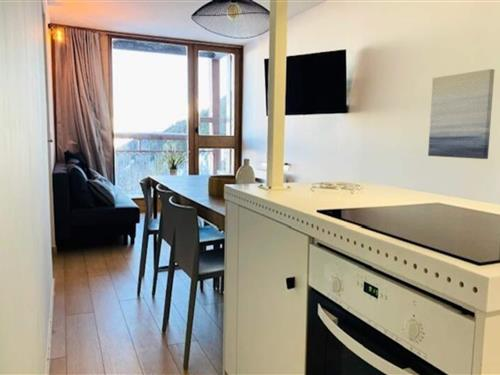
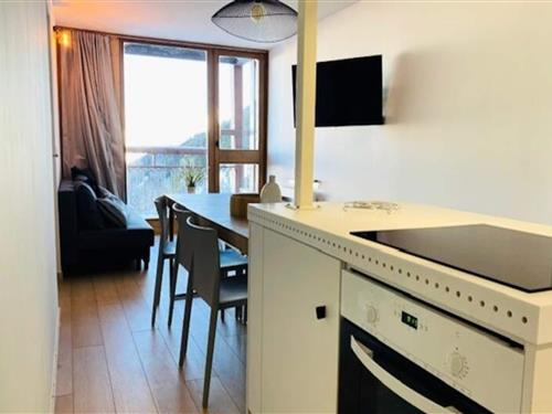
- wall art [427,68,495,160]
